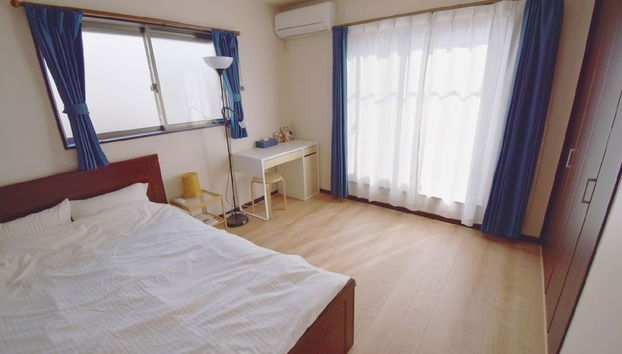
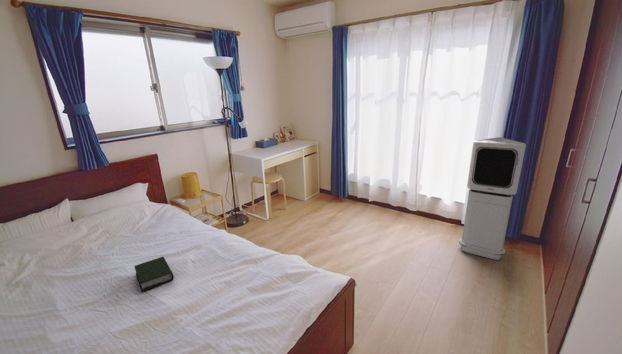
+ book [134,256,175,293]
+ air purifier [458,136,527,261]
